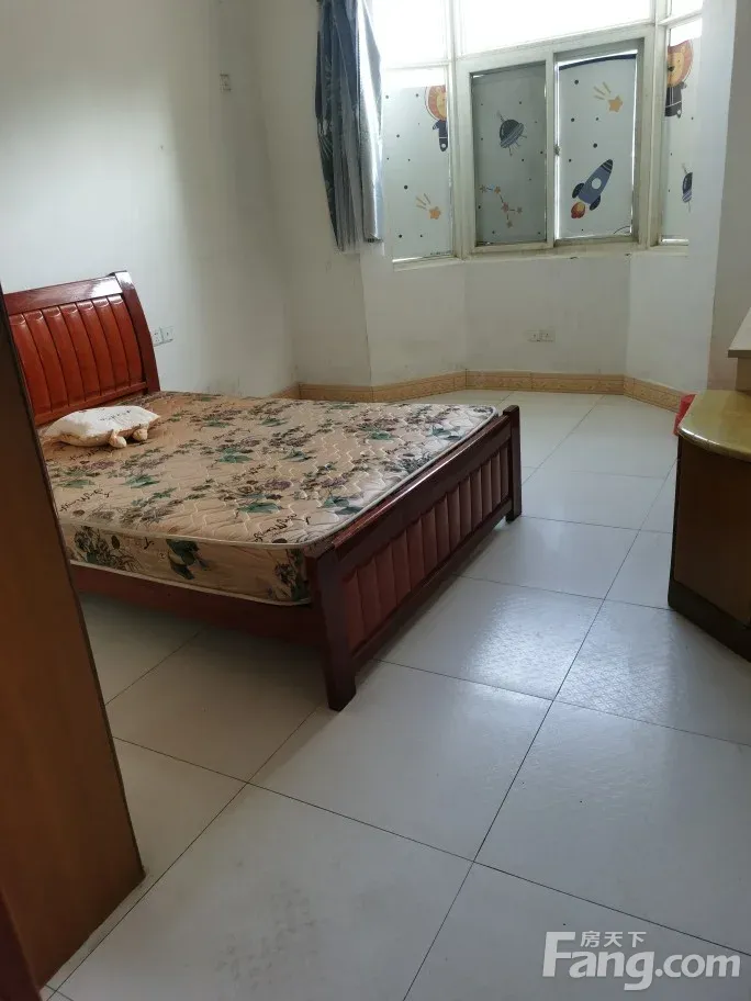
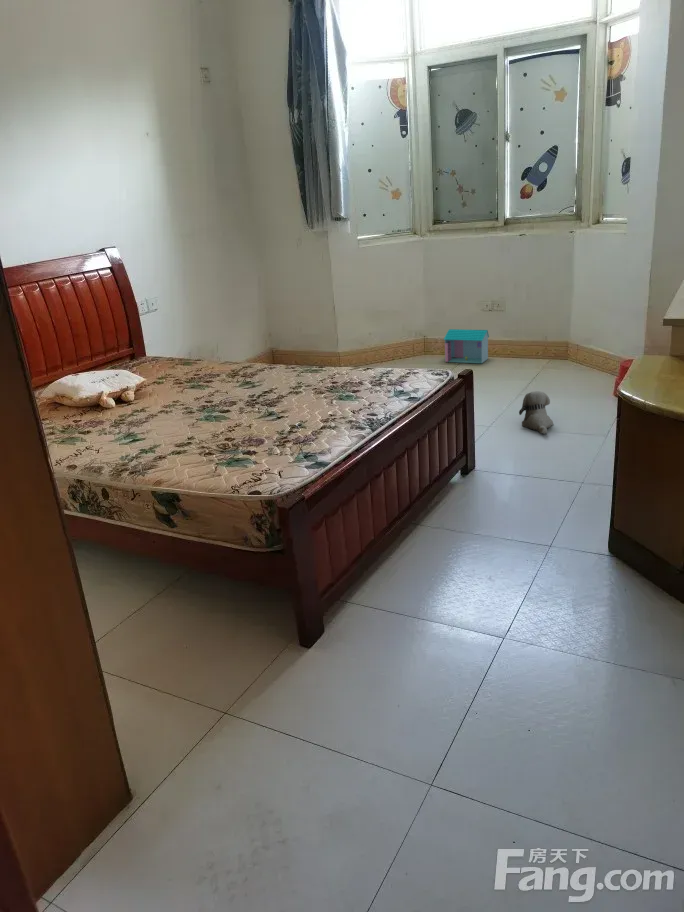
+ plush toy [518,390,554,435]
+ toy house [443,328,490,364]
